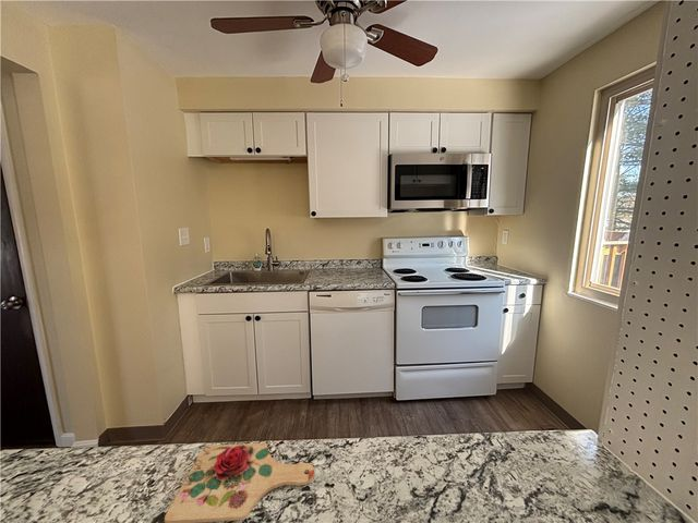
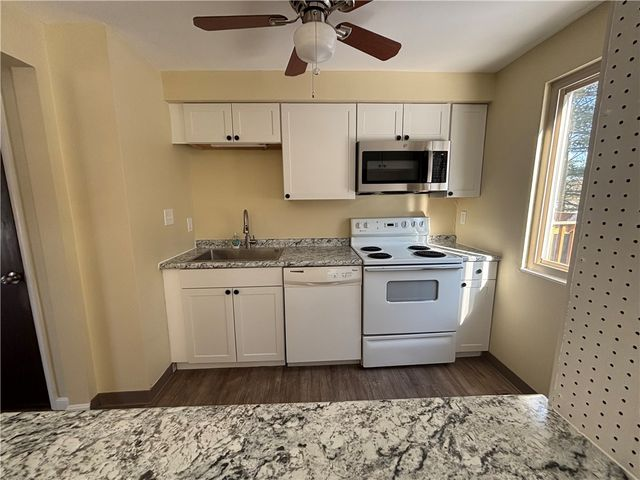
- cutting board [164,442,315,523]
